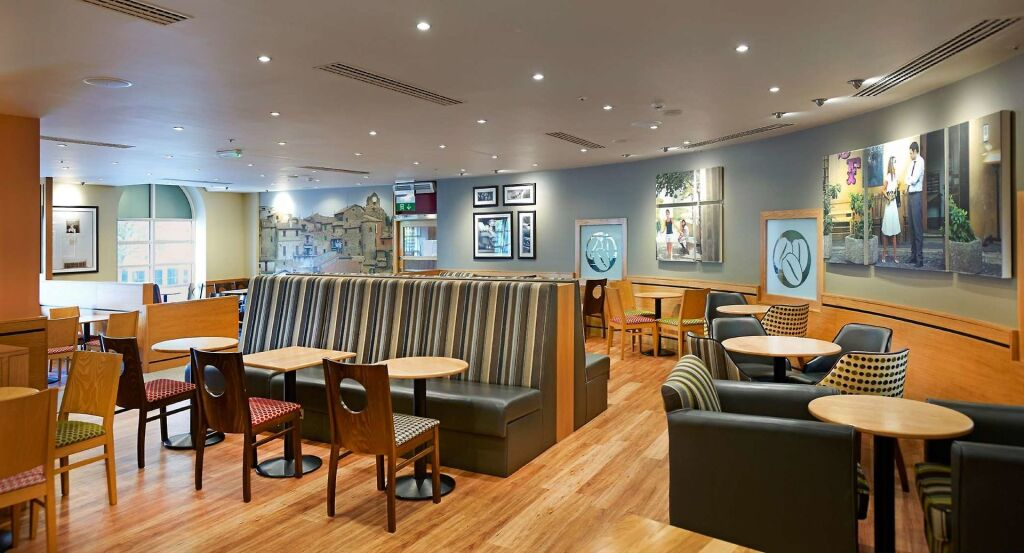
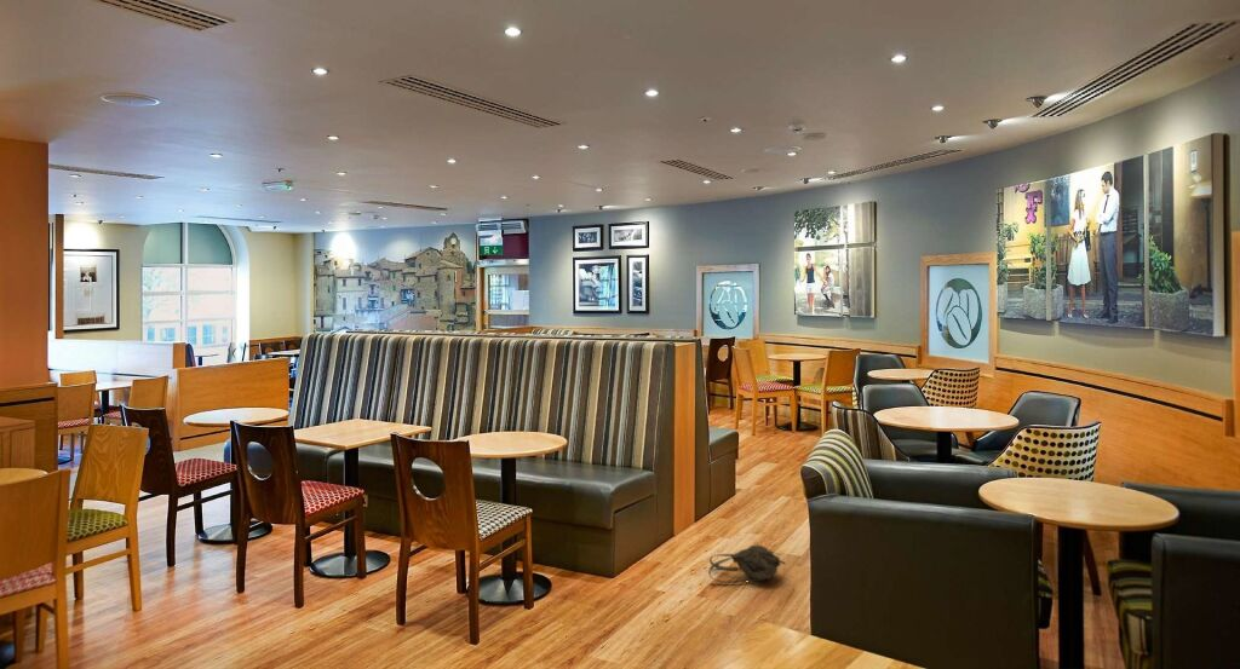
+ backpack [707,543,787,584]
